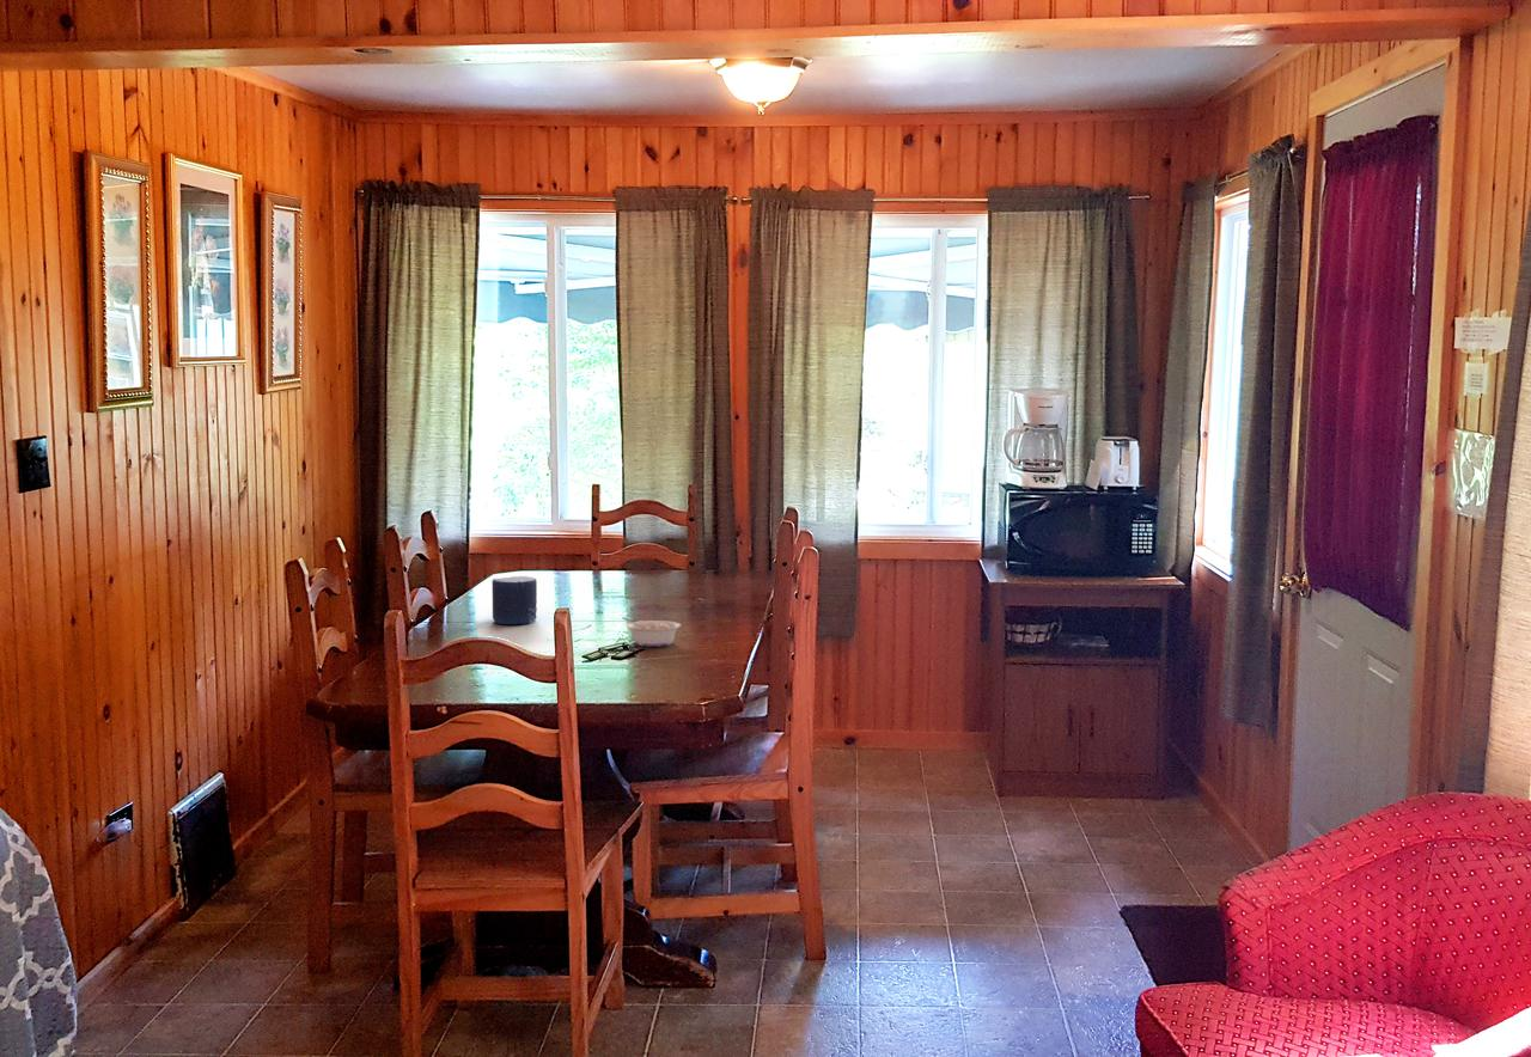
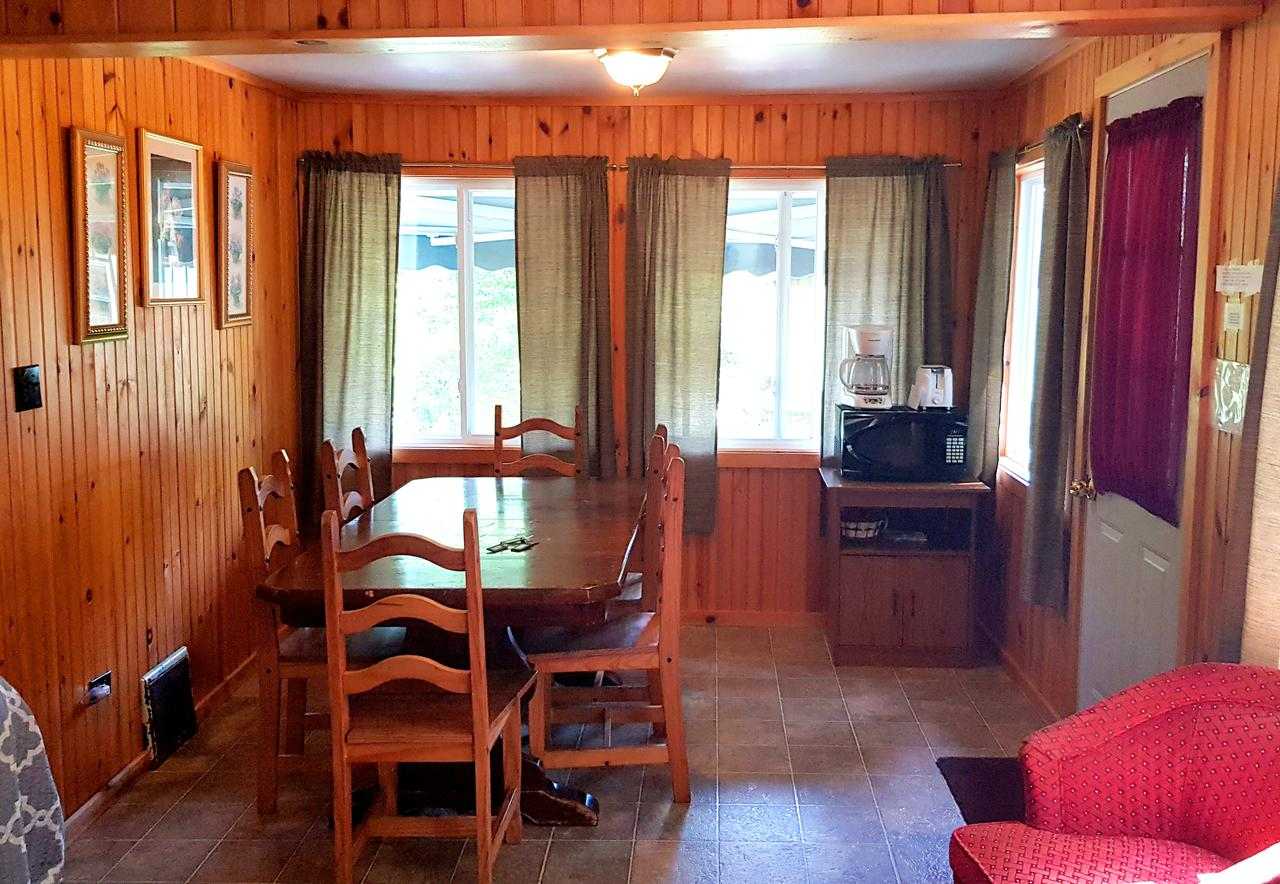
- legume [621,616,682,648]
- candle [492,575,538,625]
